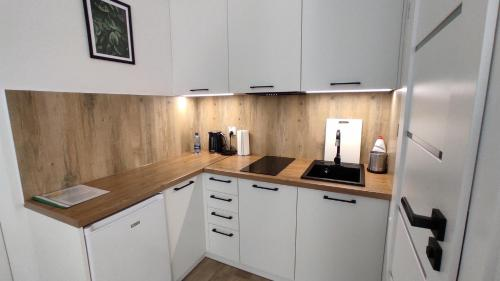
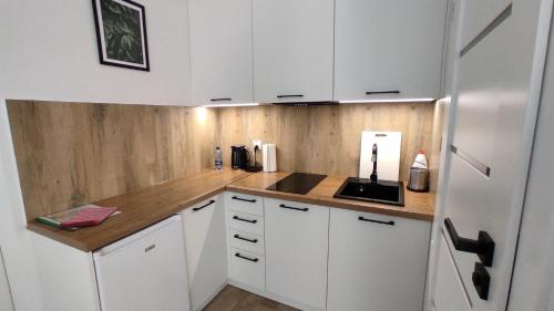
+ dish towel [59,206,119,229]
